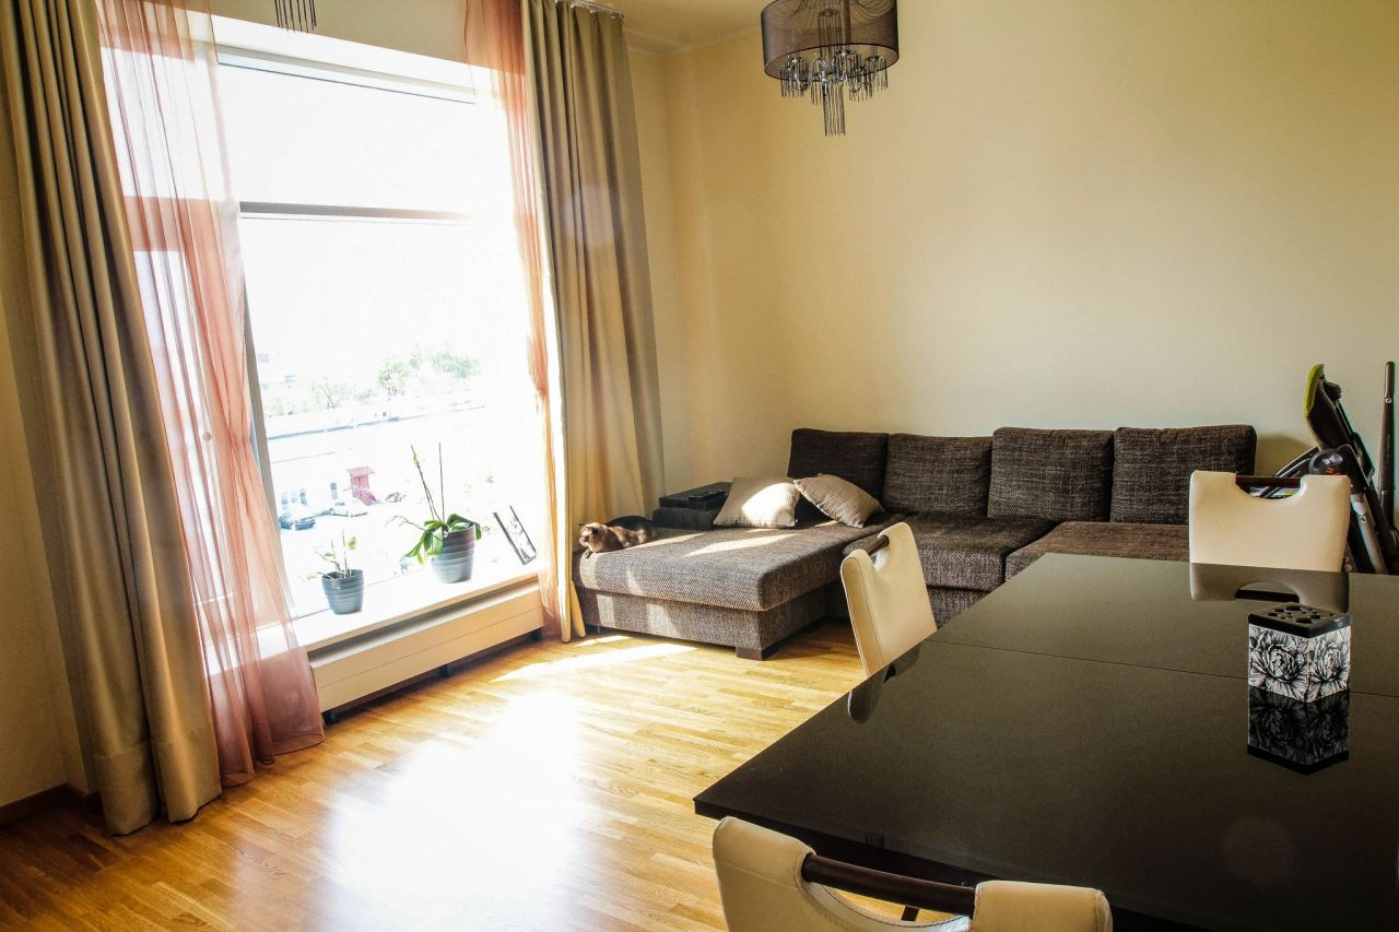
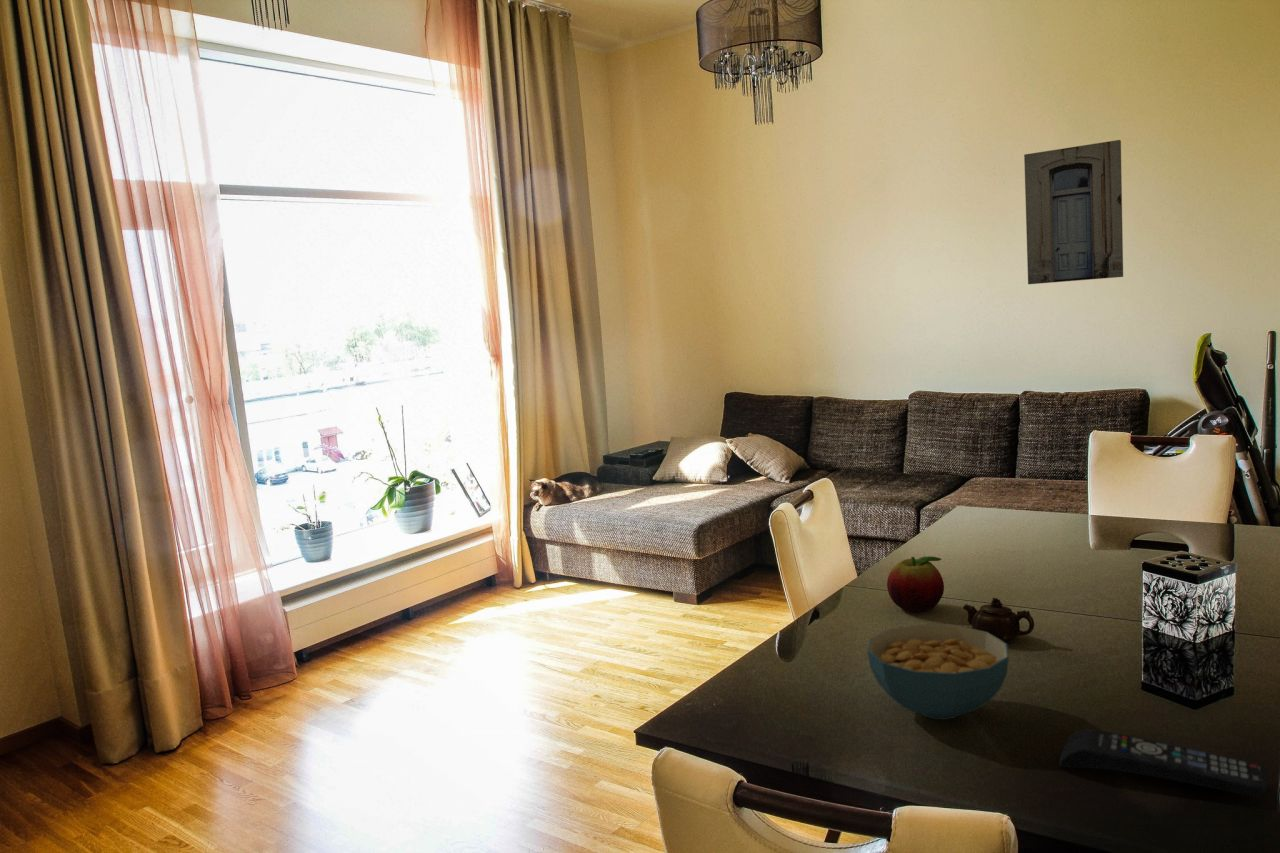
+ cereal bowl [866,623,1010,721]
+ teapot [962,597,1035,642]
+ wall art [1023,139,1124,285]
+ remote control [1058,728,1270,799]
+ fruit [886,555,945,613]
